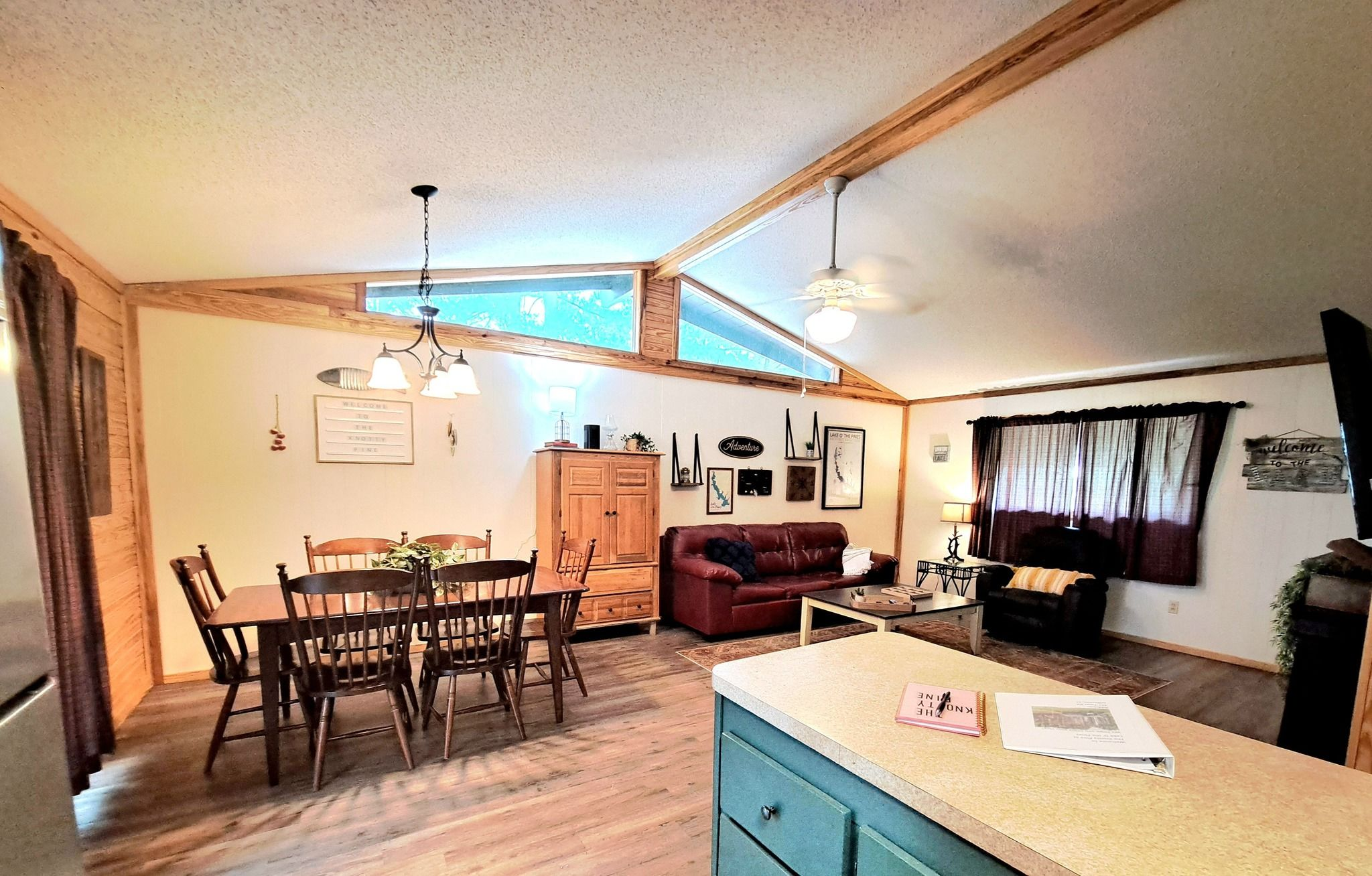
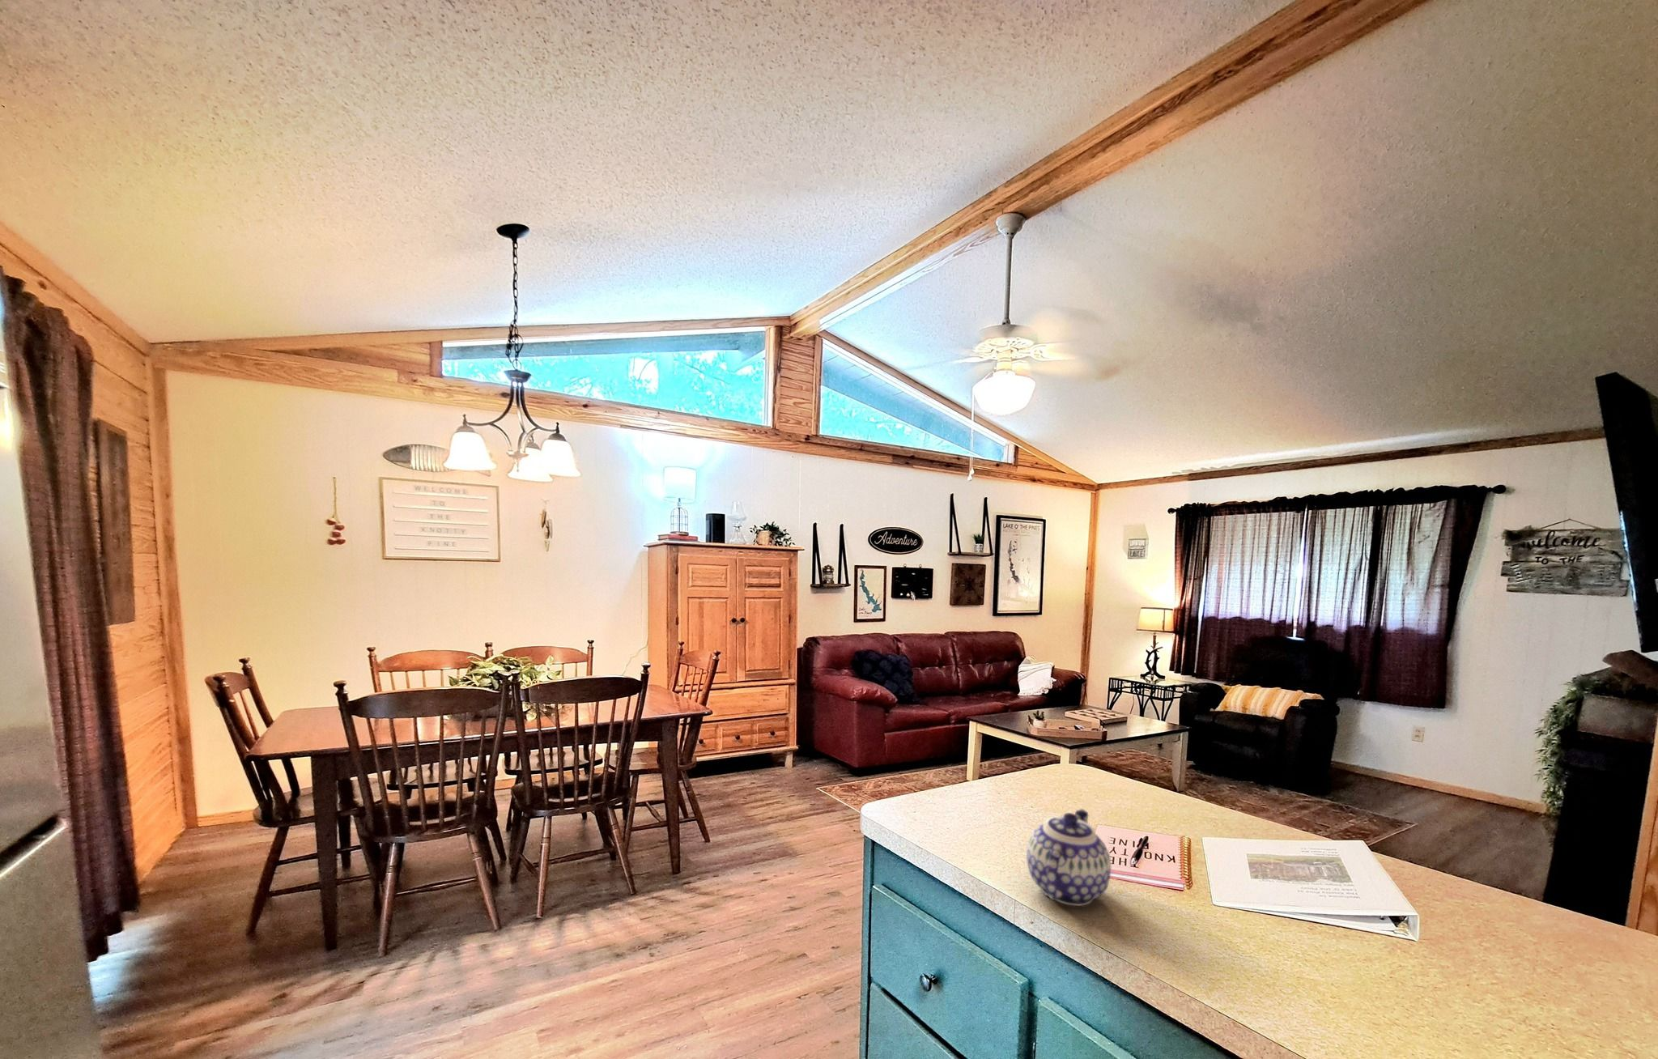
+ teapot [1026,808,1112,907]
